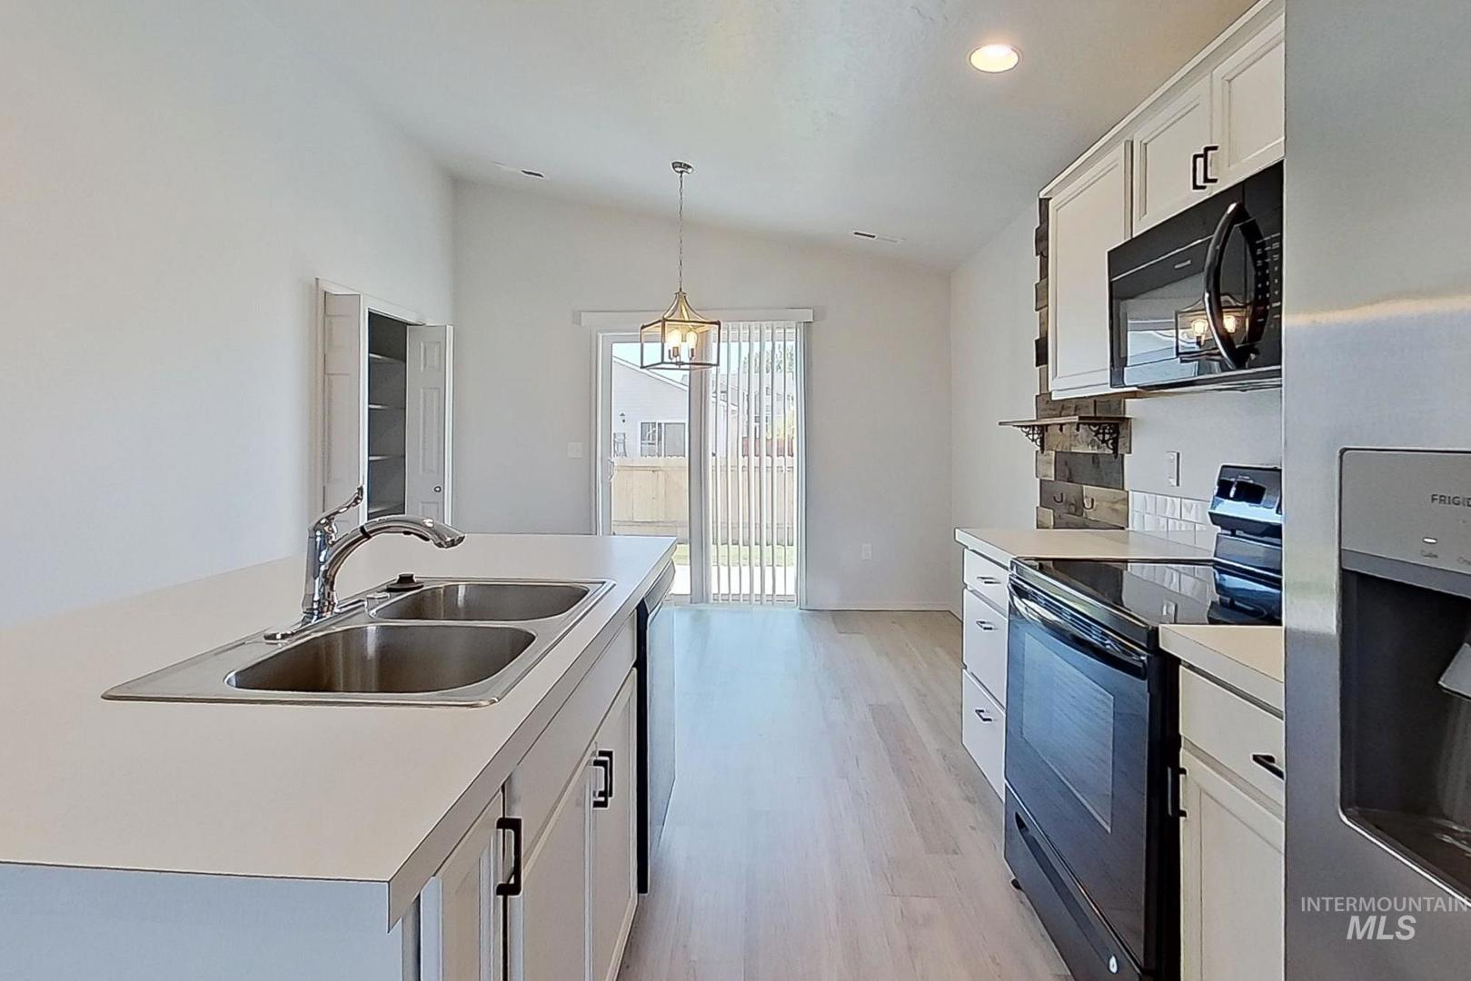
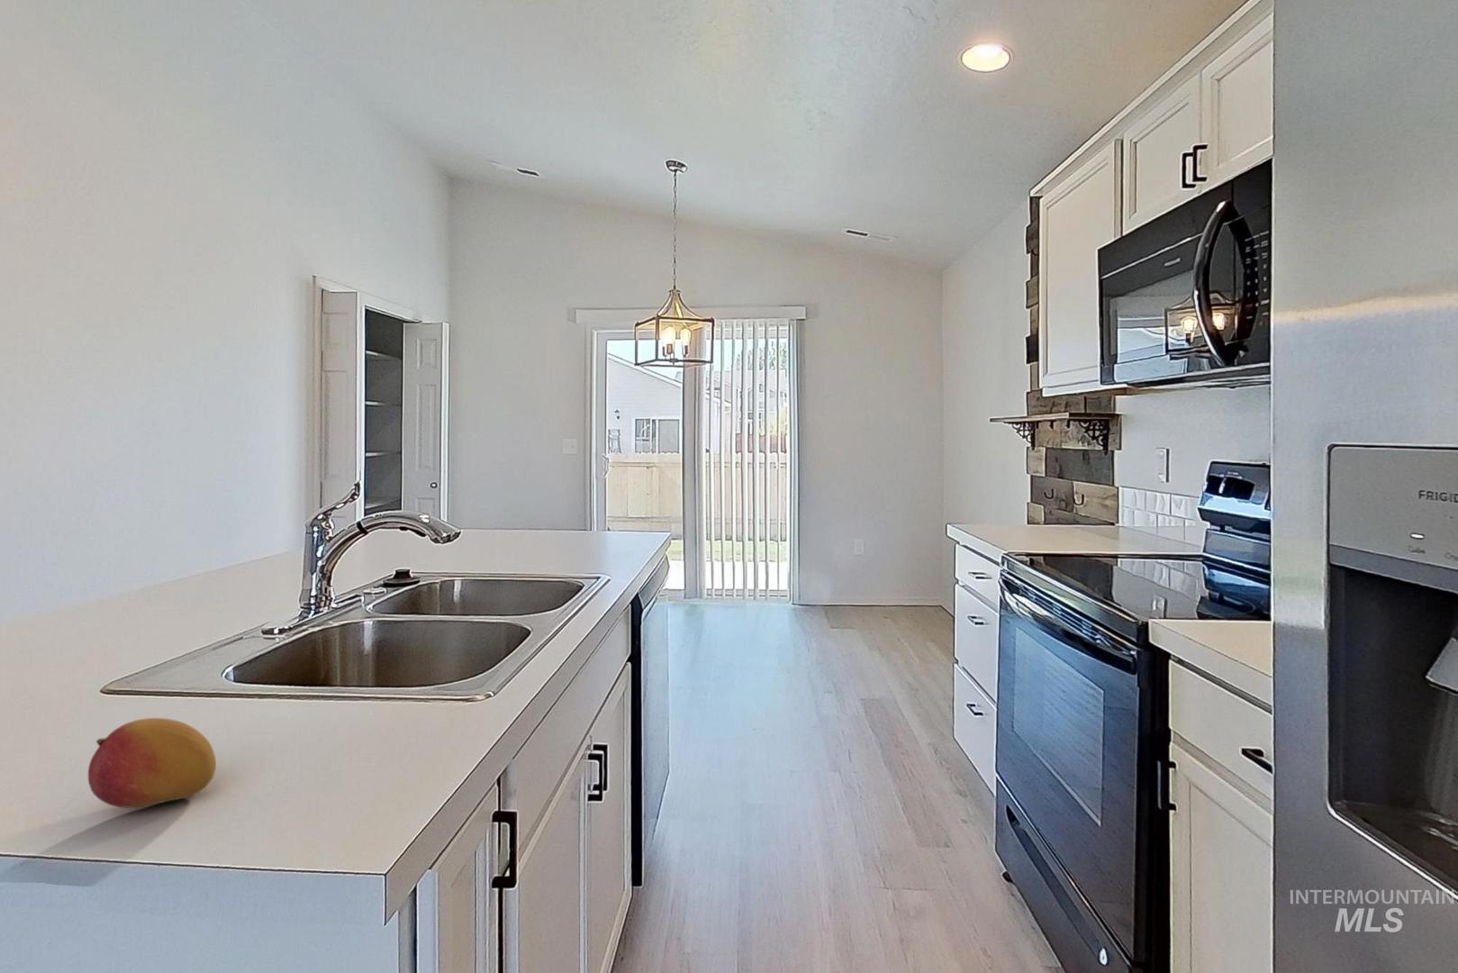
+ fruit [87,717,217,809]
